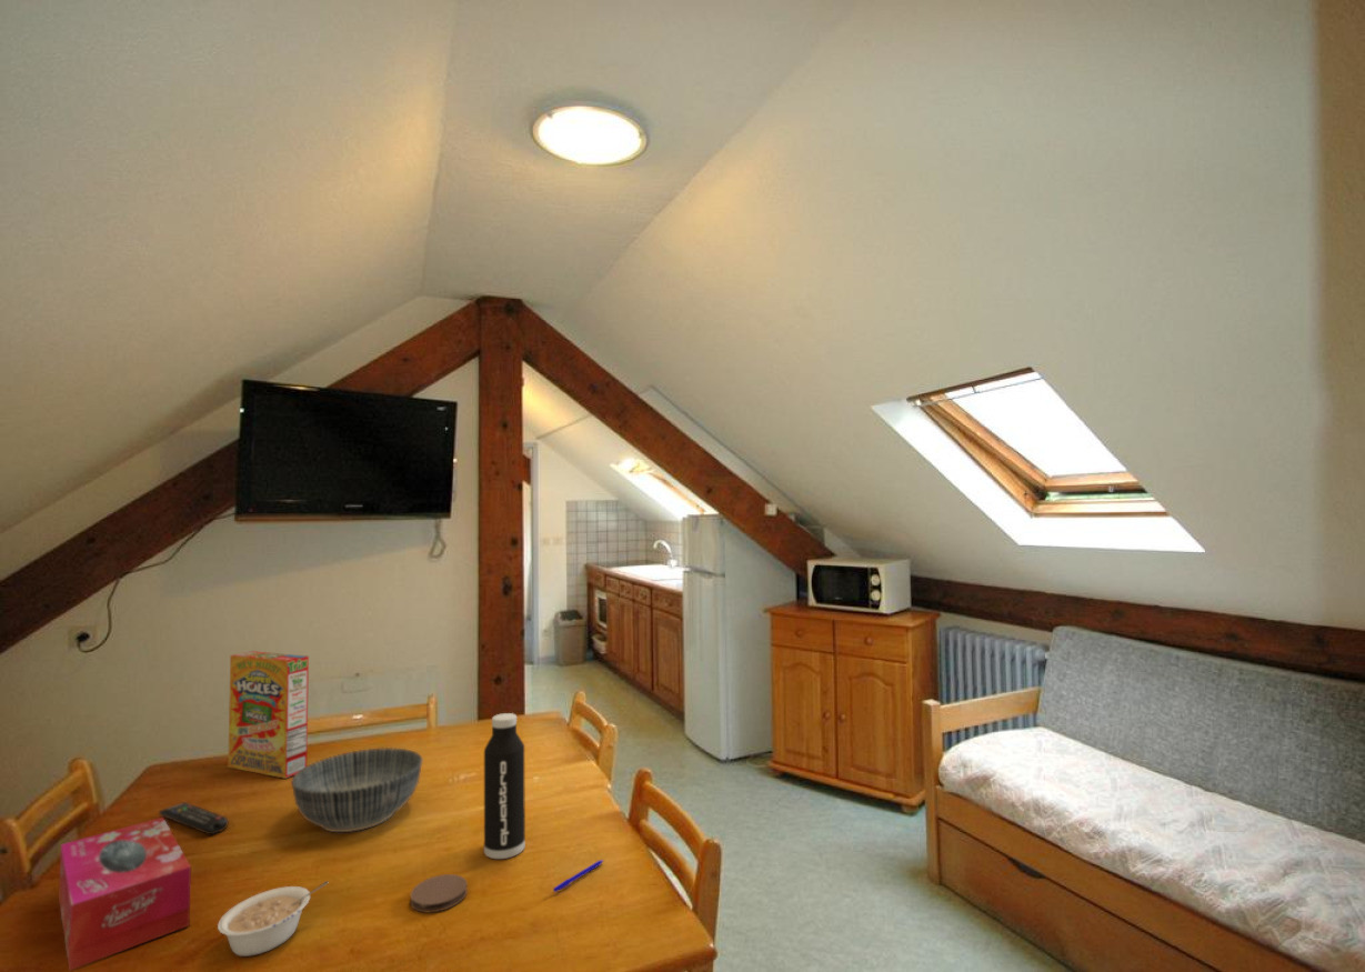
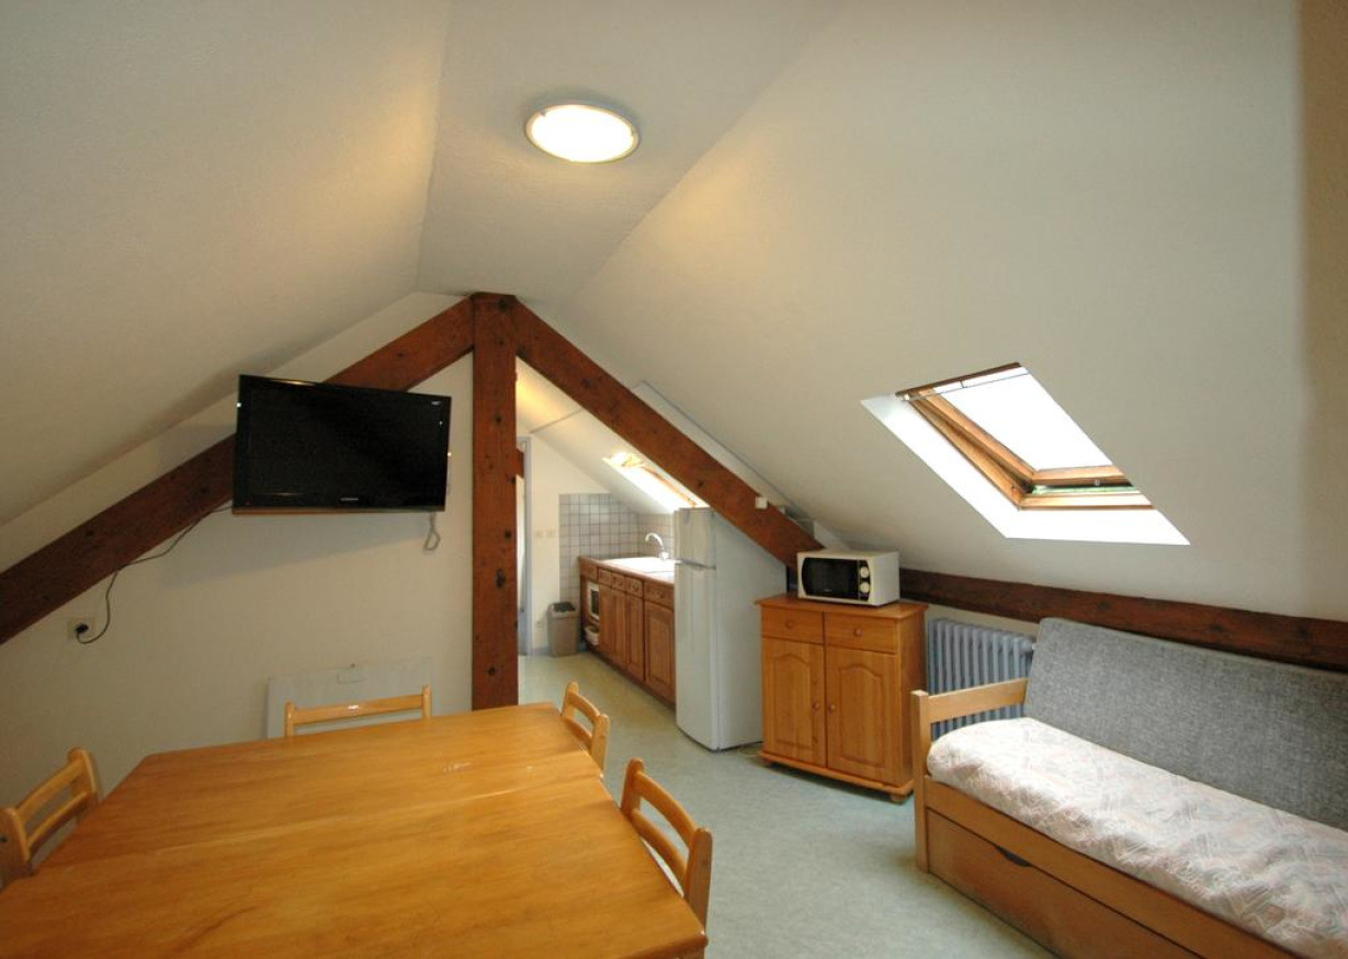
- cereal box [227,650,310,780]
- legume [217,880,329,958]
- pen [552,859,605,893]
- coaster [410,873,468,913]
- bowl [291,746,423,833]
- water bottle [483,712,526,860]
- tissue box [58,816,192,972]
- remote control [158,801,229,835]
